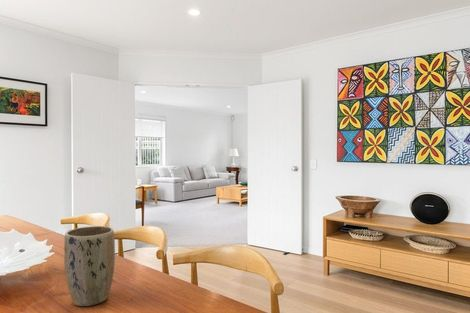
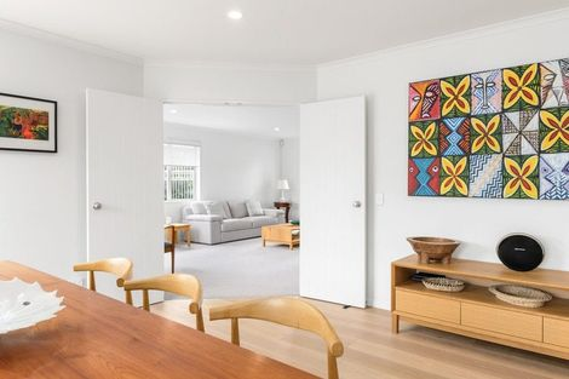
- plant pot [63,225,116,307]
